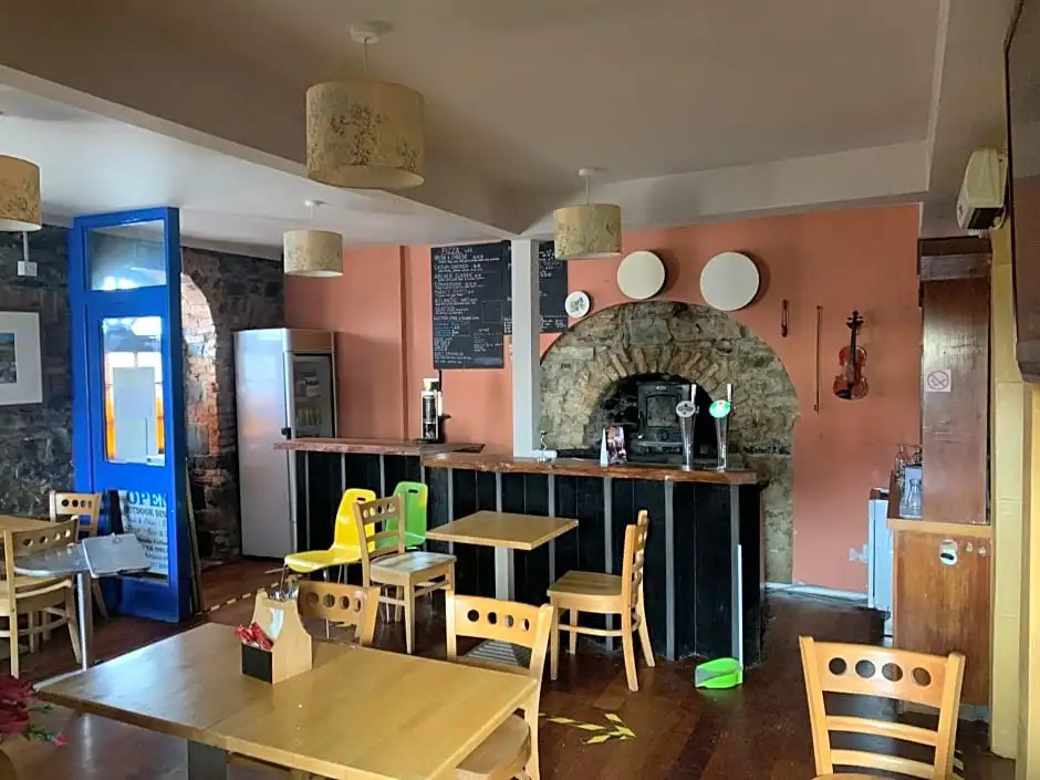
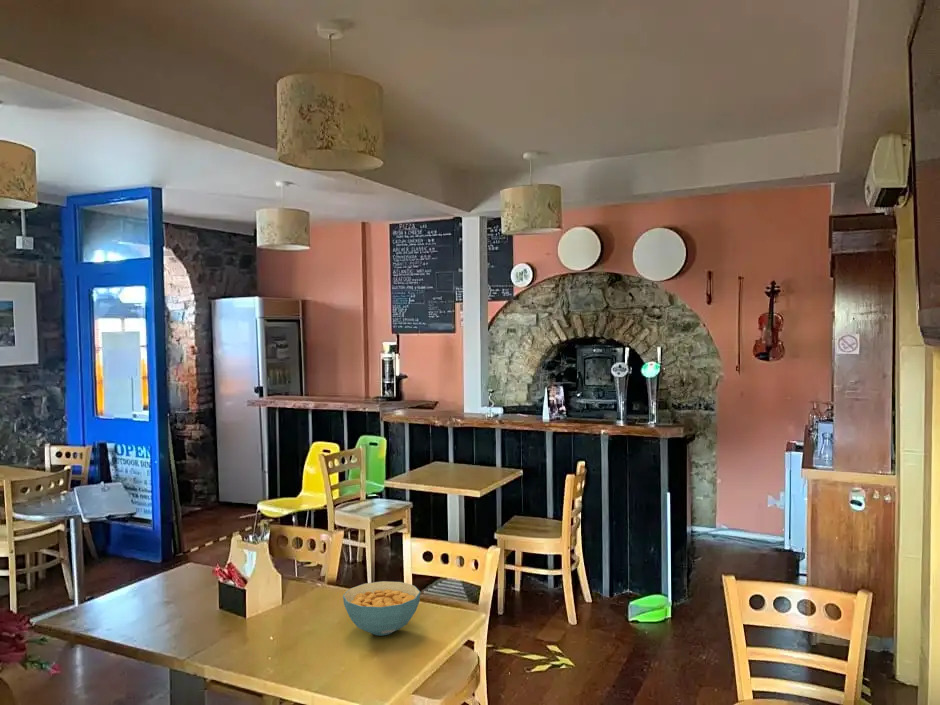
+ cereal bowl [342,580,421,637]
